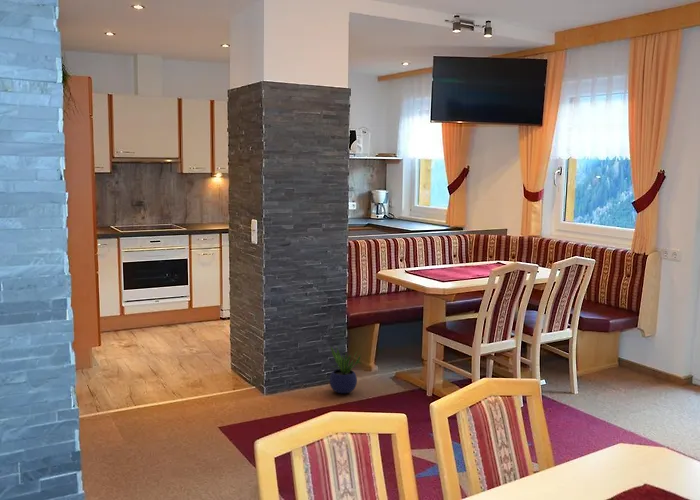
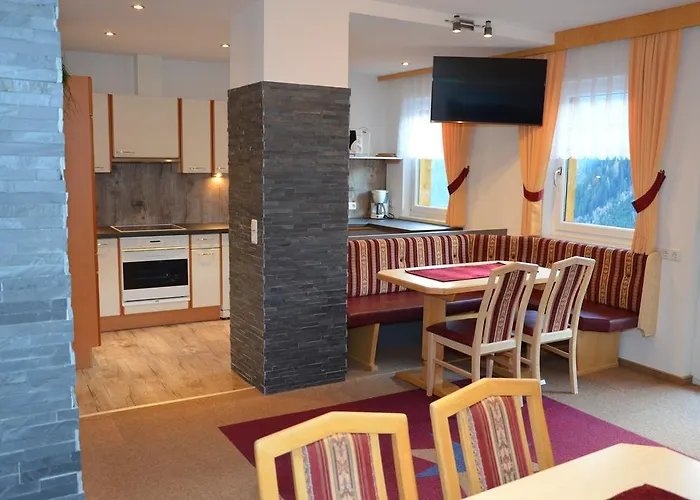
- potted plant [329,344,363,394]
